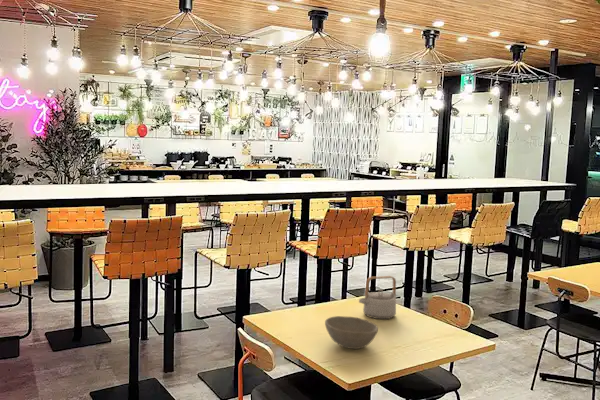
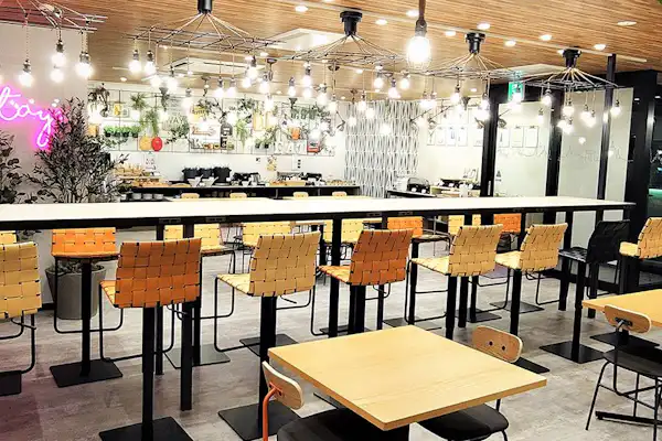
- teapot [358,275,397,320]
- bowl [324,315,379,350]
